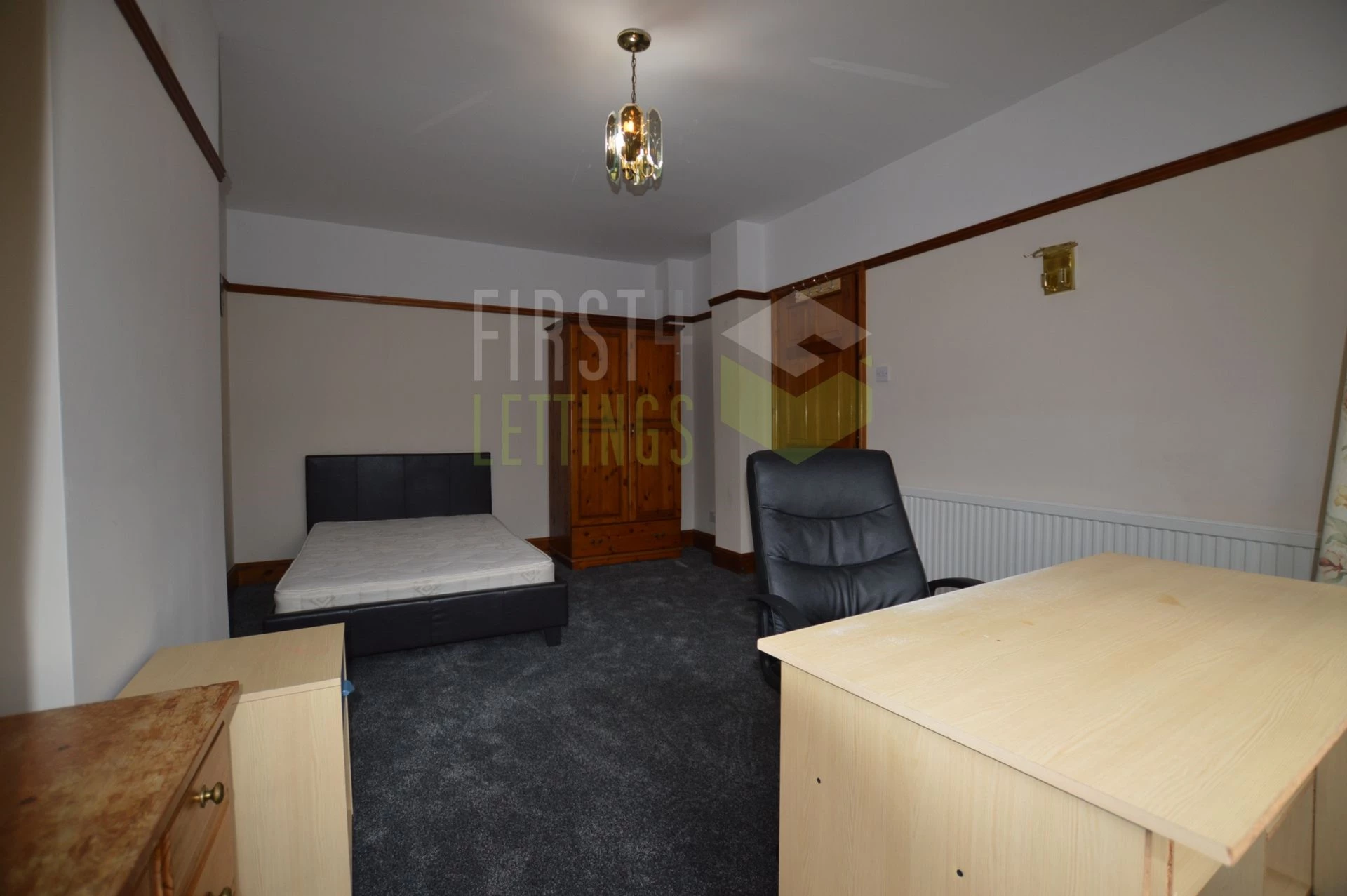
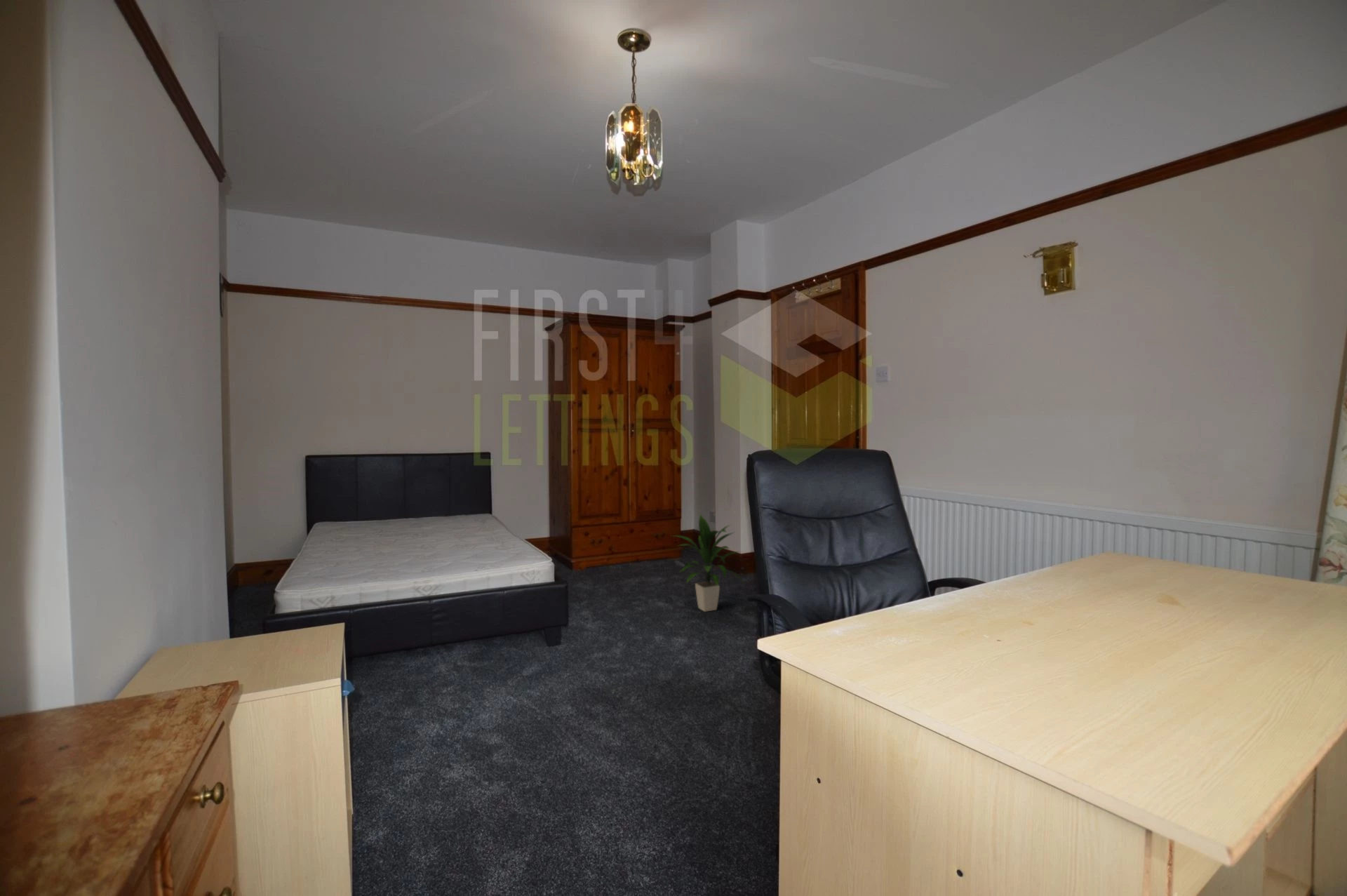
+ indoor plant [669,513,744,613]
